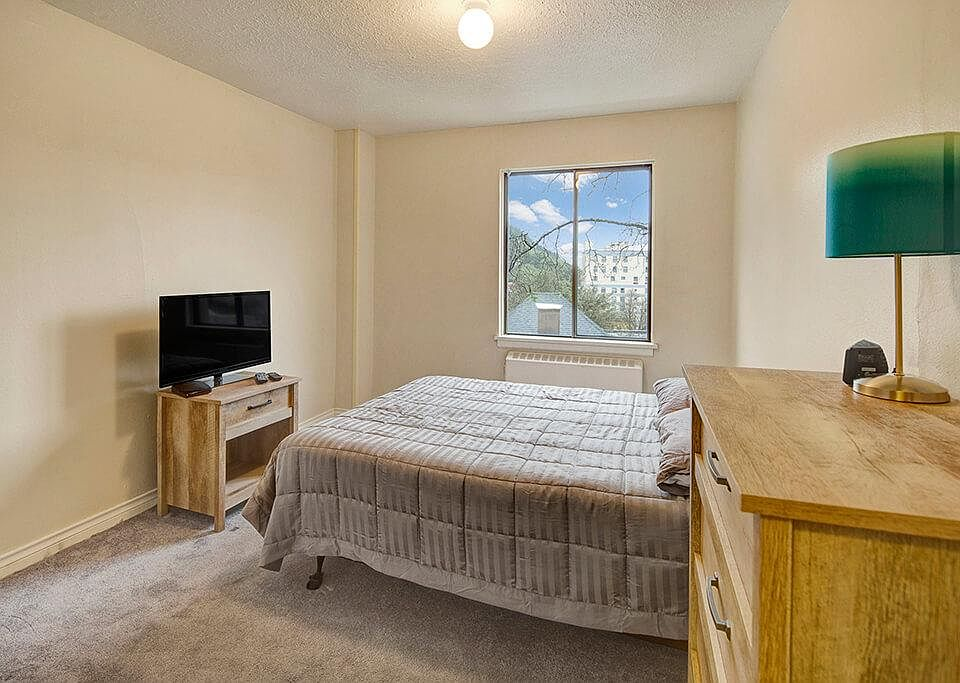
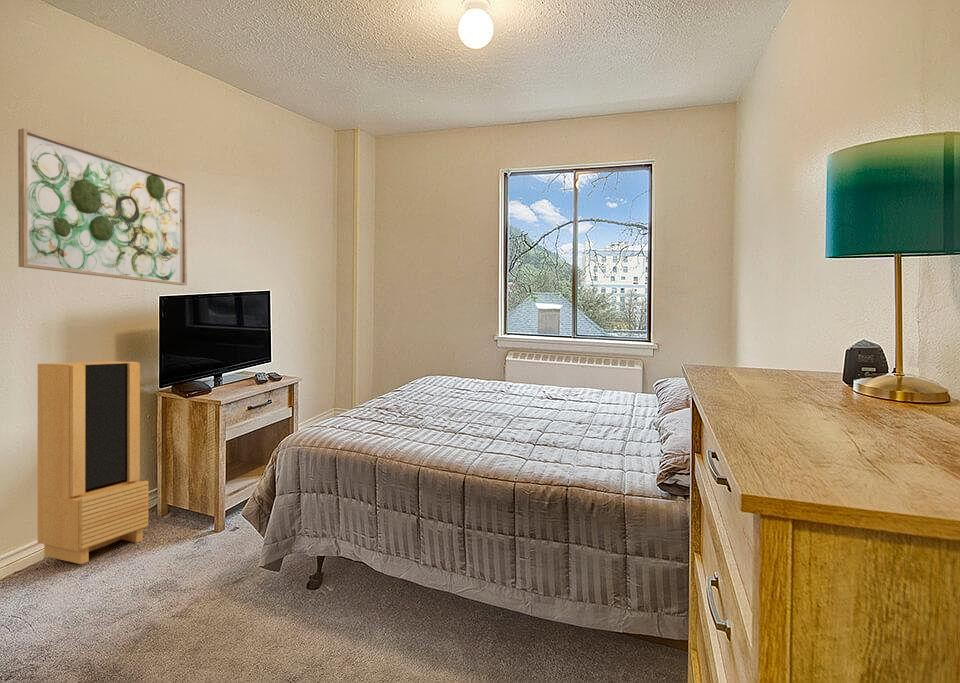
+ storage cabinet [37,360,149,565]
+ wall art [17,127,188,286]
